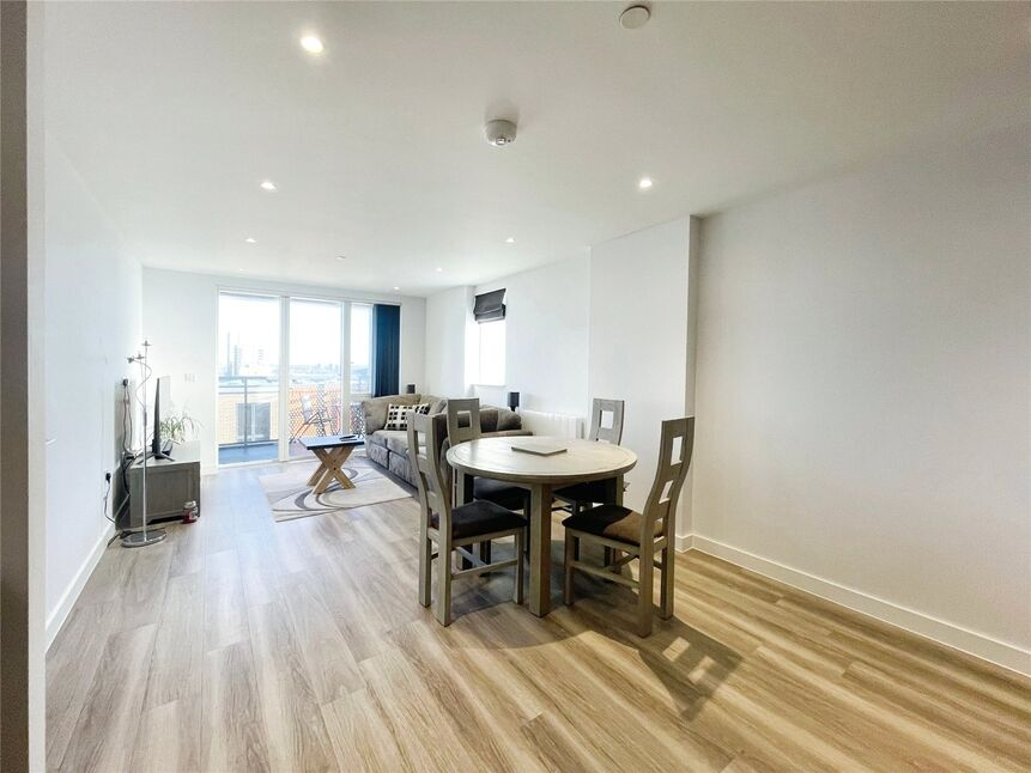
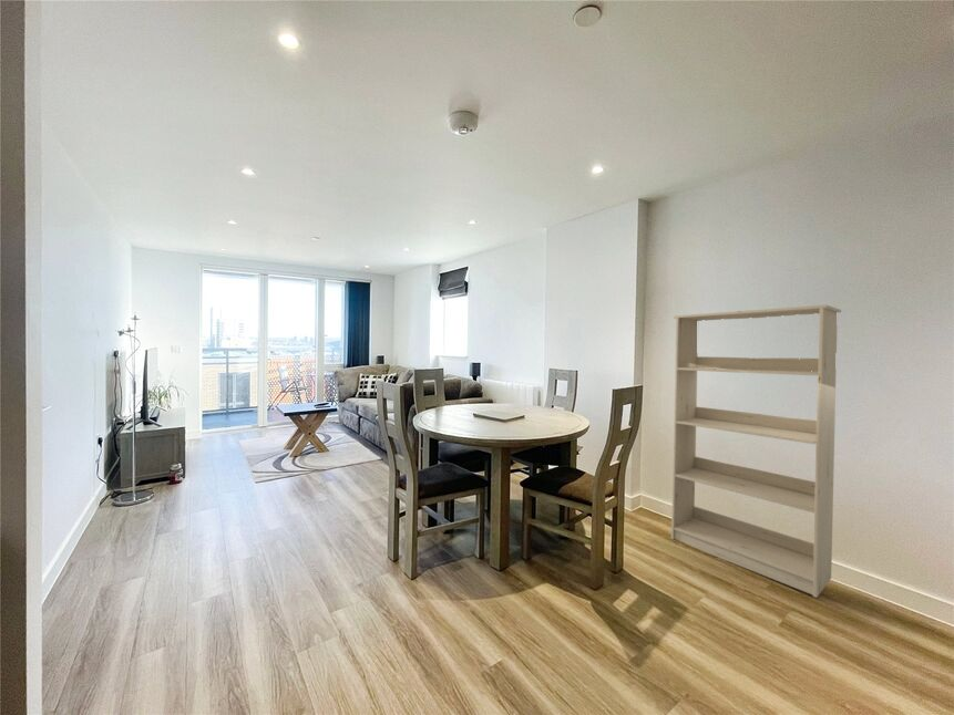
+ bookcase [670,304,842,599]
